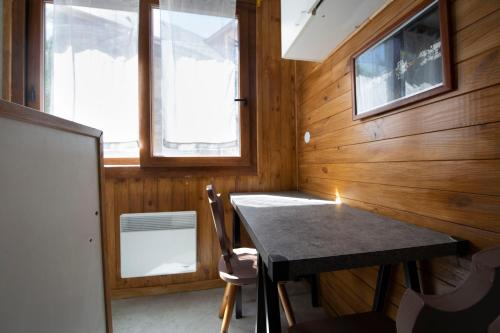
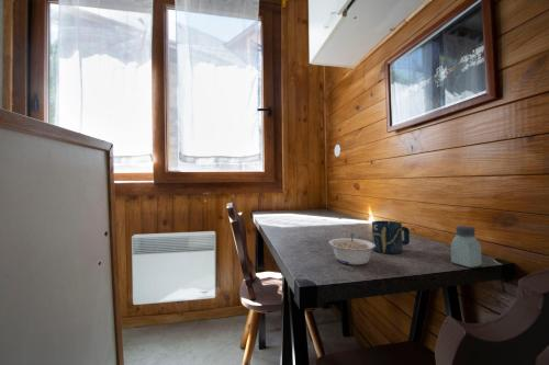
+ saltshaker [450,225,482,269]
+ legume [328,232,376,266]
+ cup [371,219,411,255]
